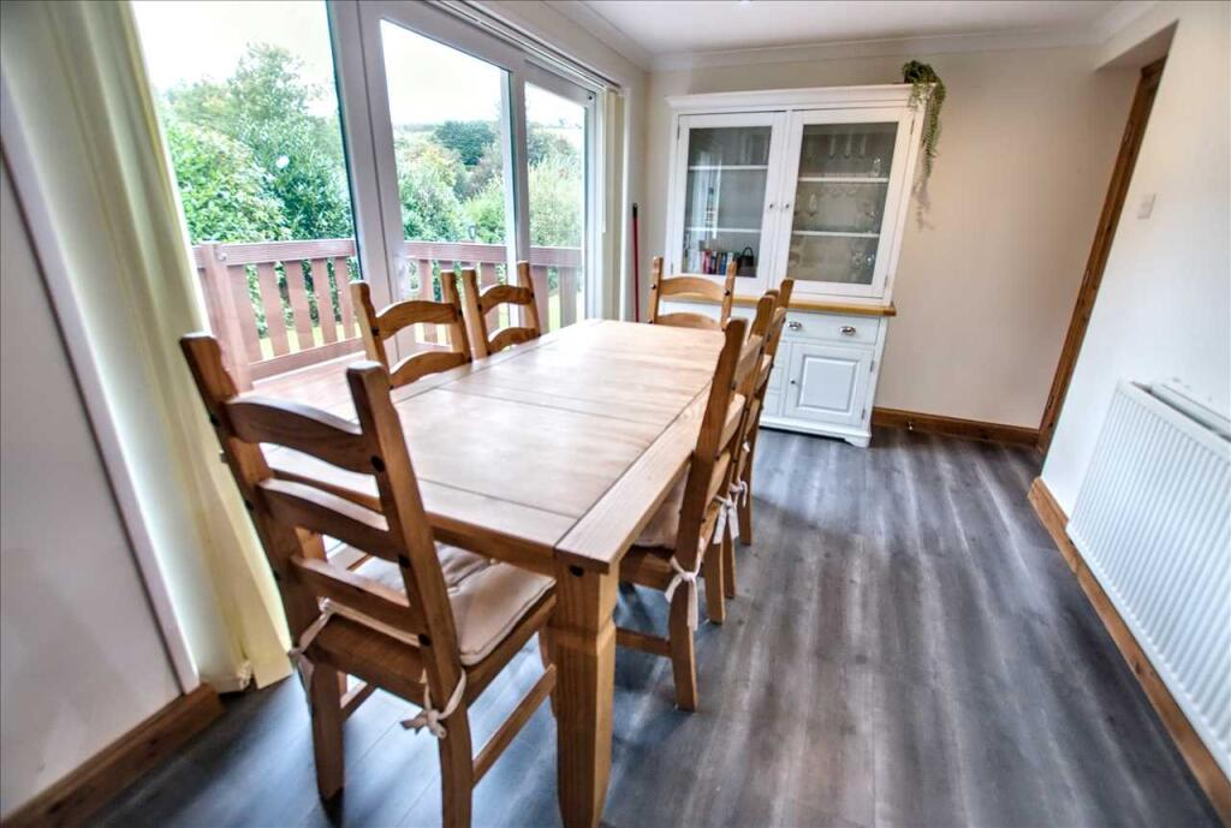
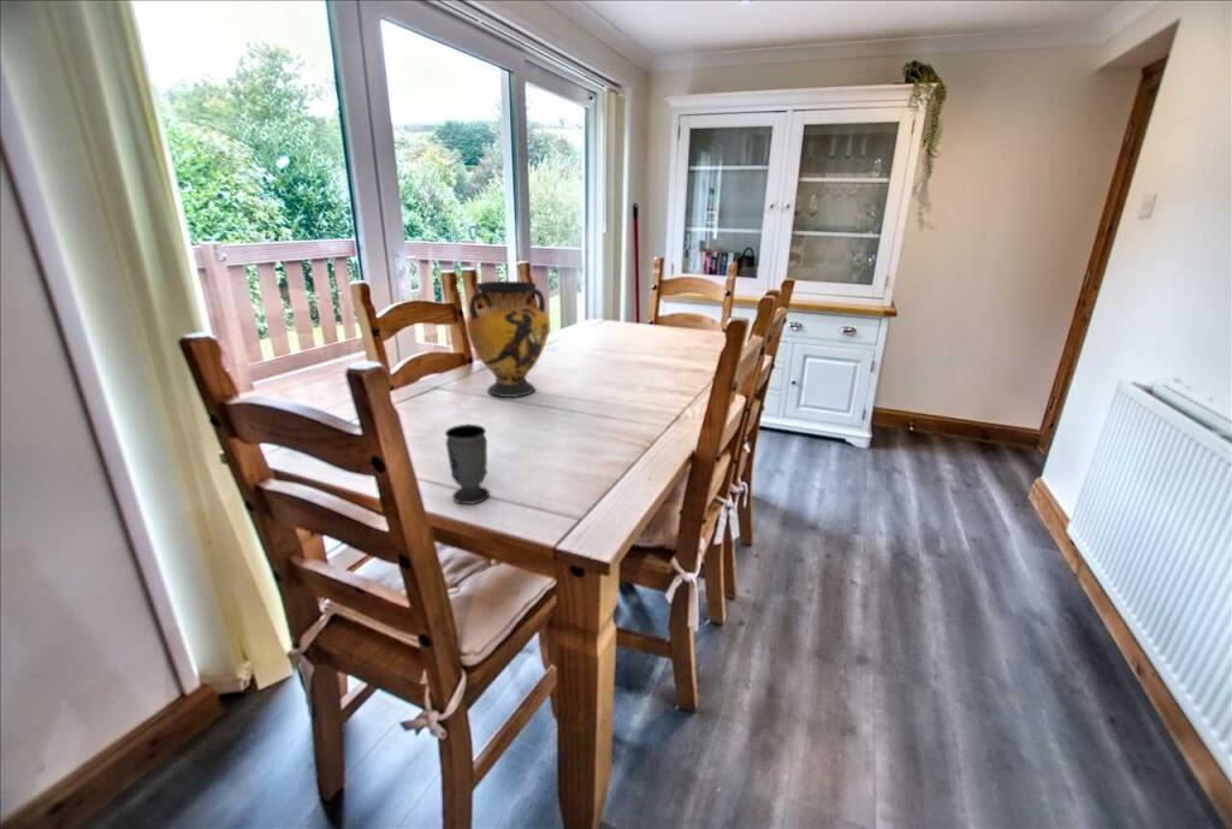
+ cup [444,424,491,505]
+ vase [466,280,551,398]
